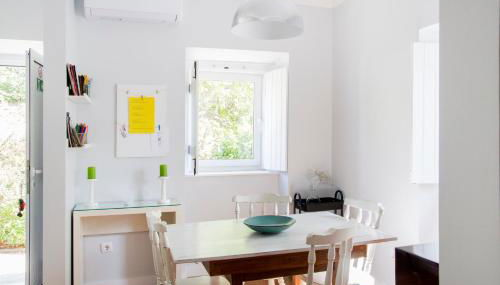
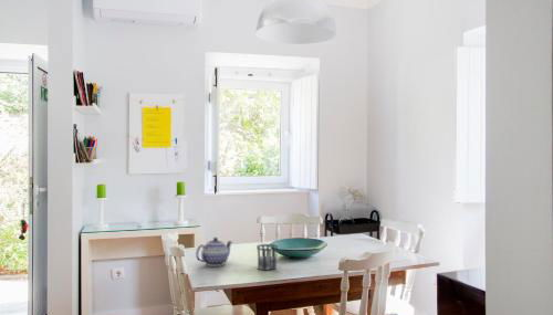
+ teapot [195,237,233,267]
+ cup [255,243,279,271]
